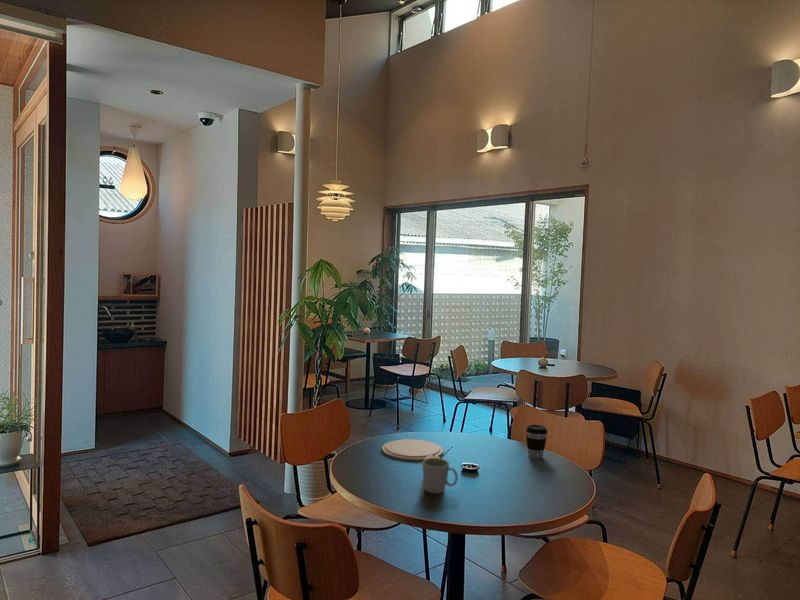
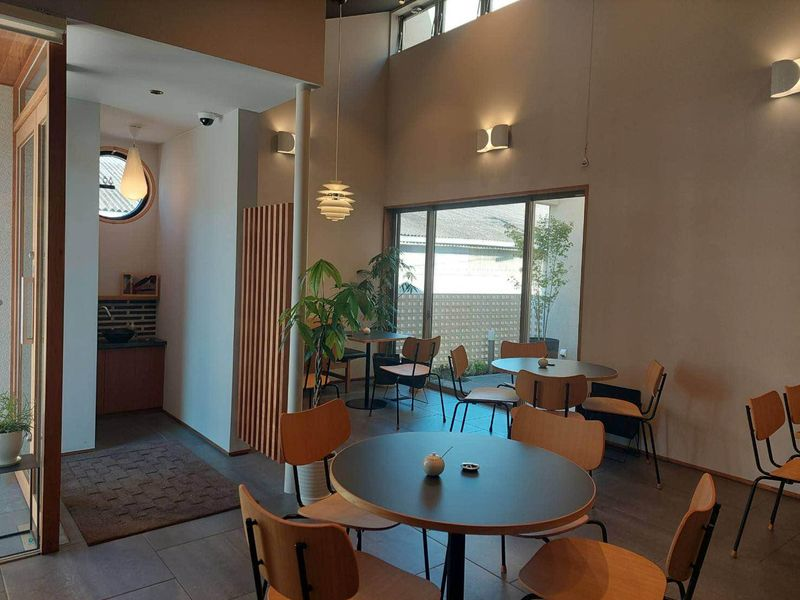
- coffee cup [525,424,549,460]
- mug [421,457,459,494]
- plate [381,438,444,462]
